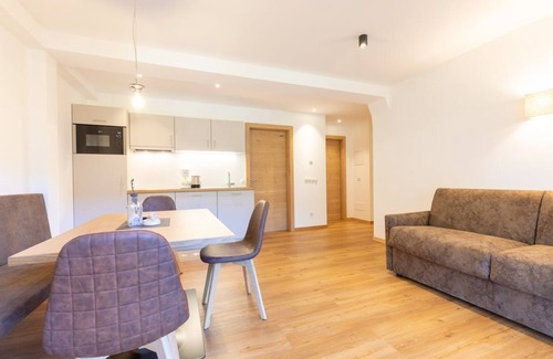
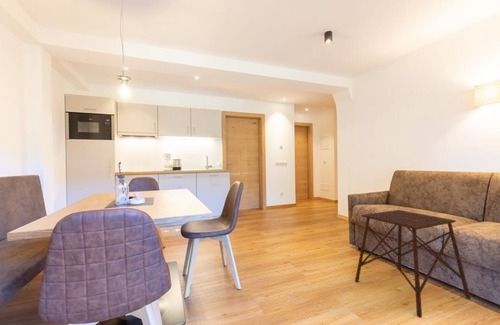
+ side table [354,209,472,319]
